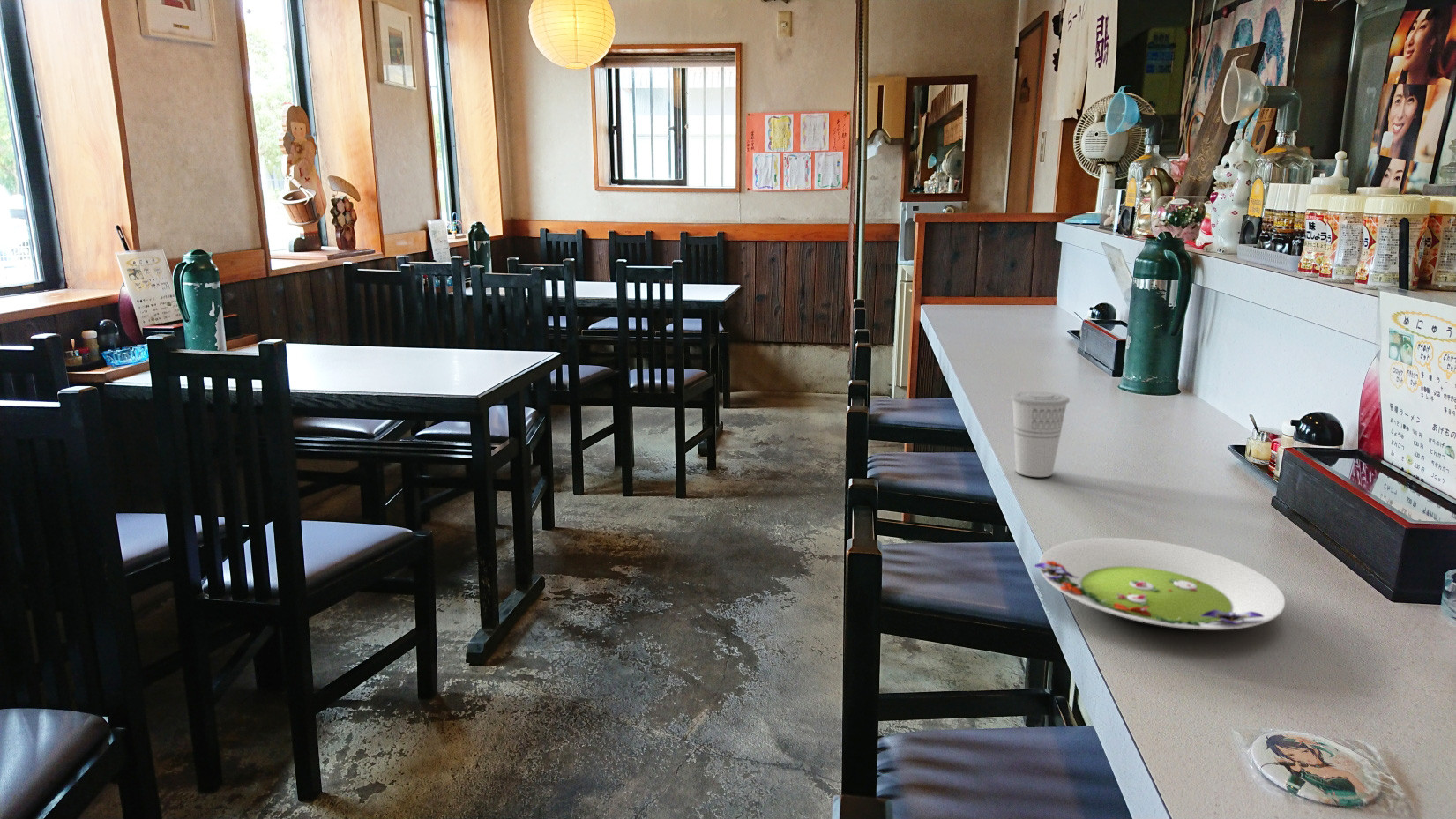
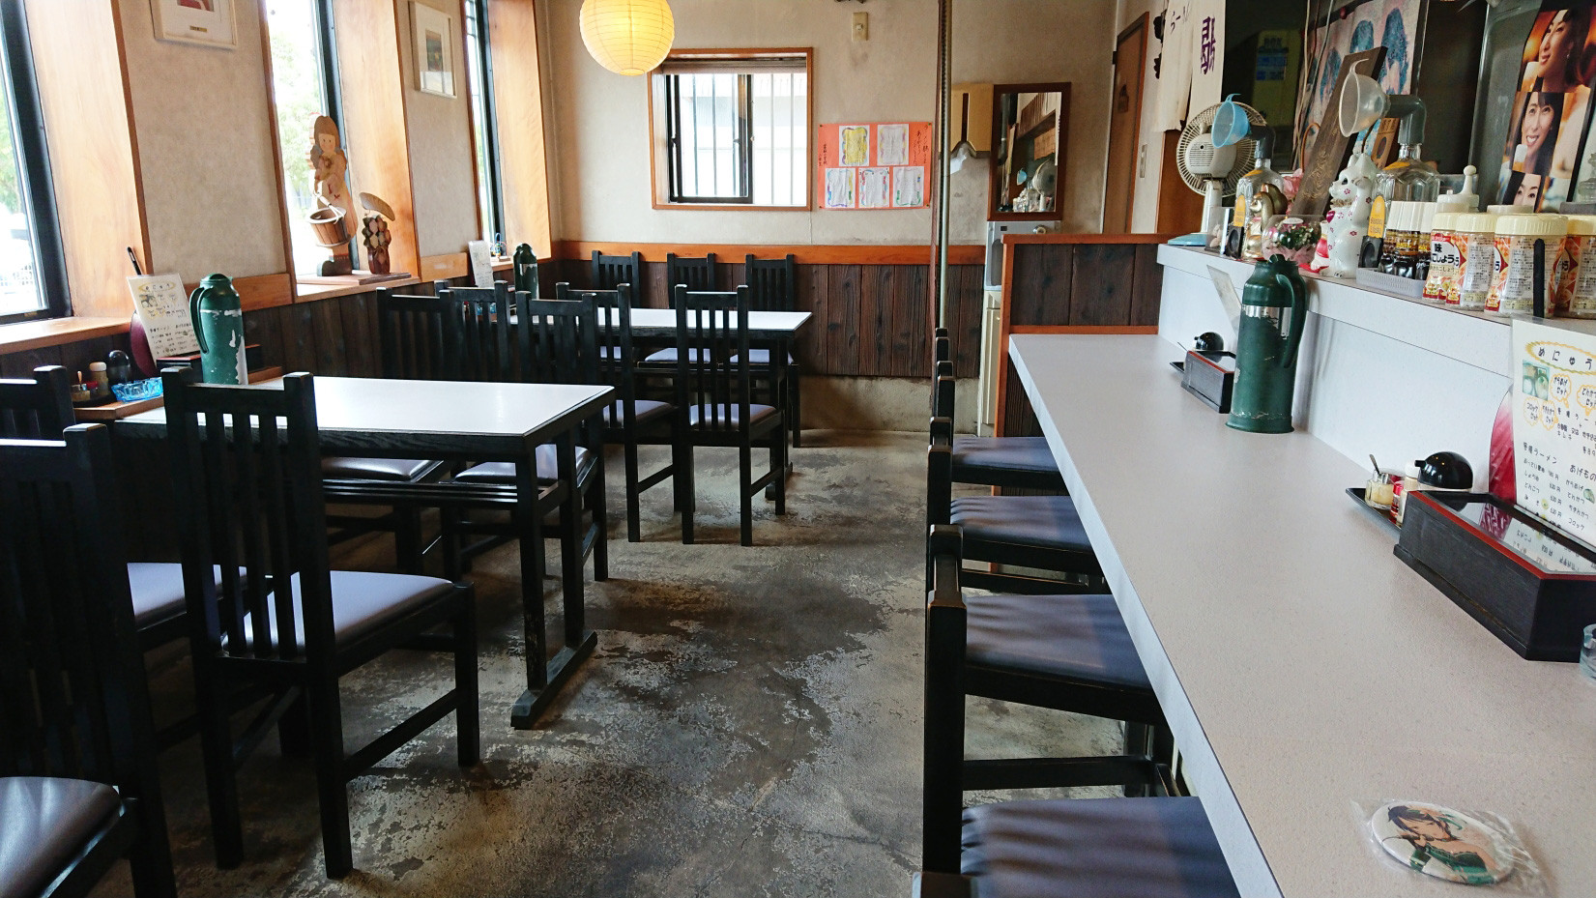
- salad plate [1034,537,1286,630]
- cup [1010,391,1071,478]
